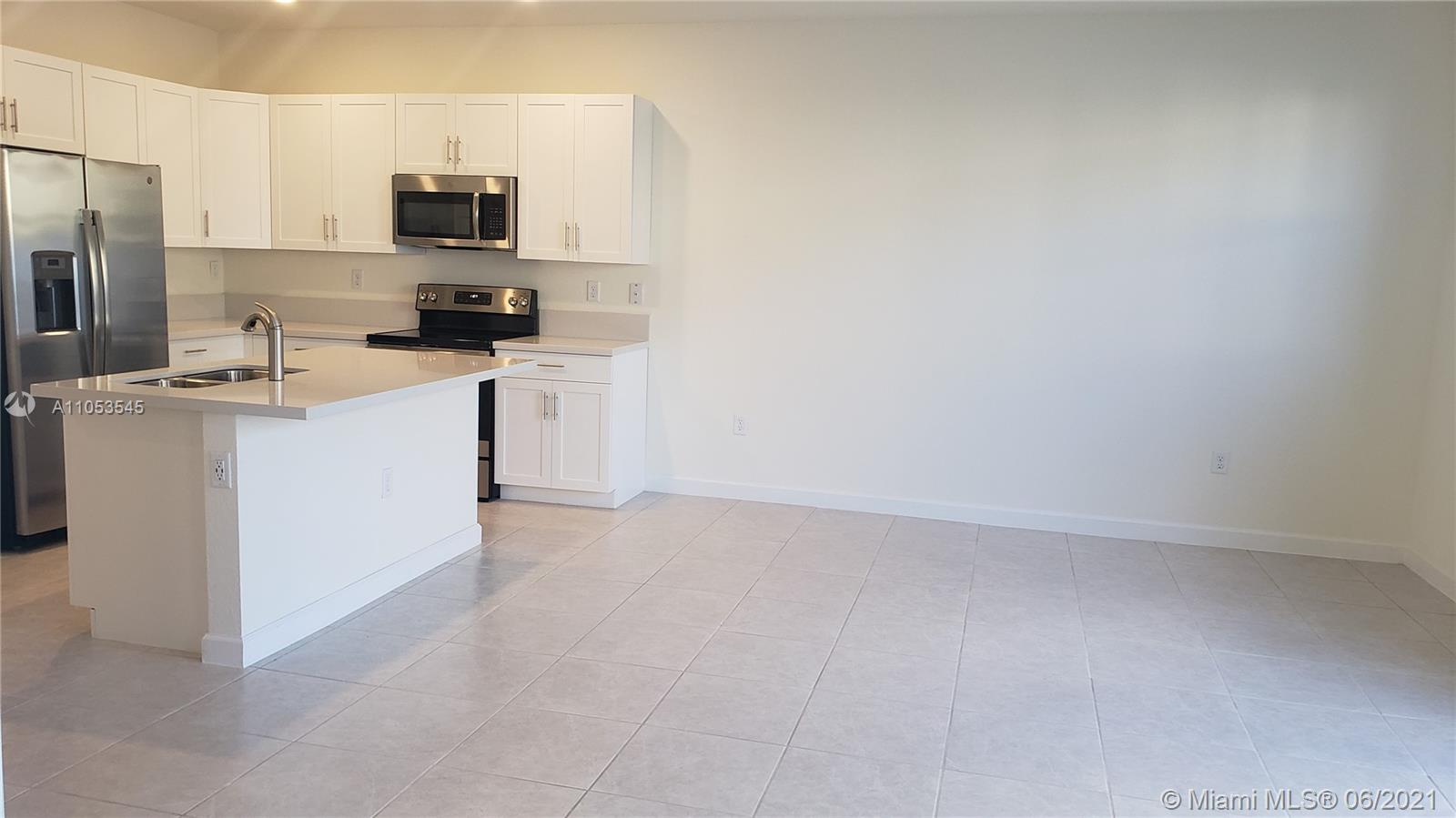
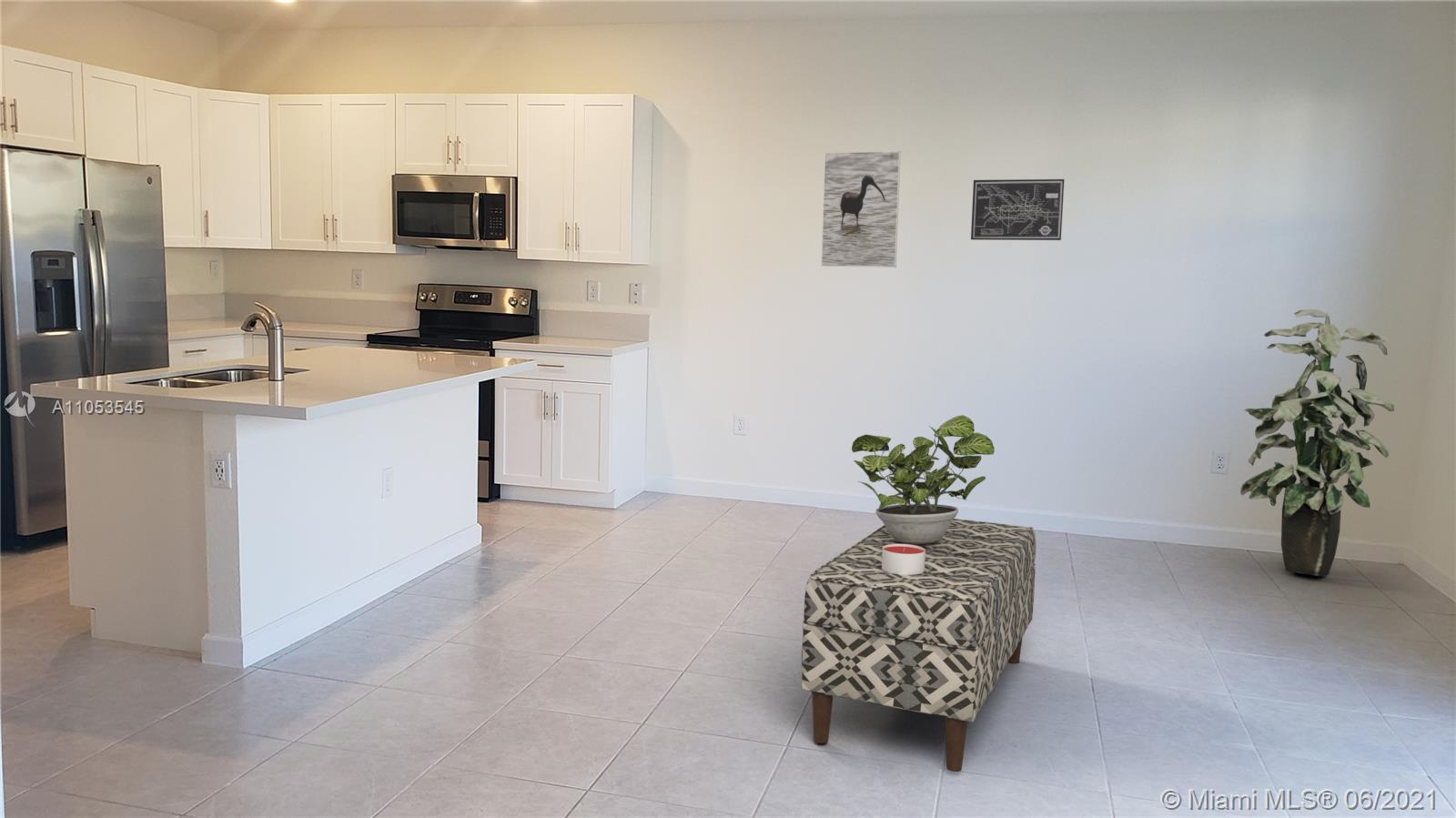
+ potted plant [851,414,996,544]
+ indoor plant [1239,308,1395,577]
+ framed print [820,150,902,268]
+ candle [882,544,925,575]
+ bench [800,518,1036,773]
+ wall art [970,178,1066,241]
